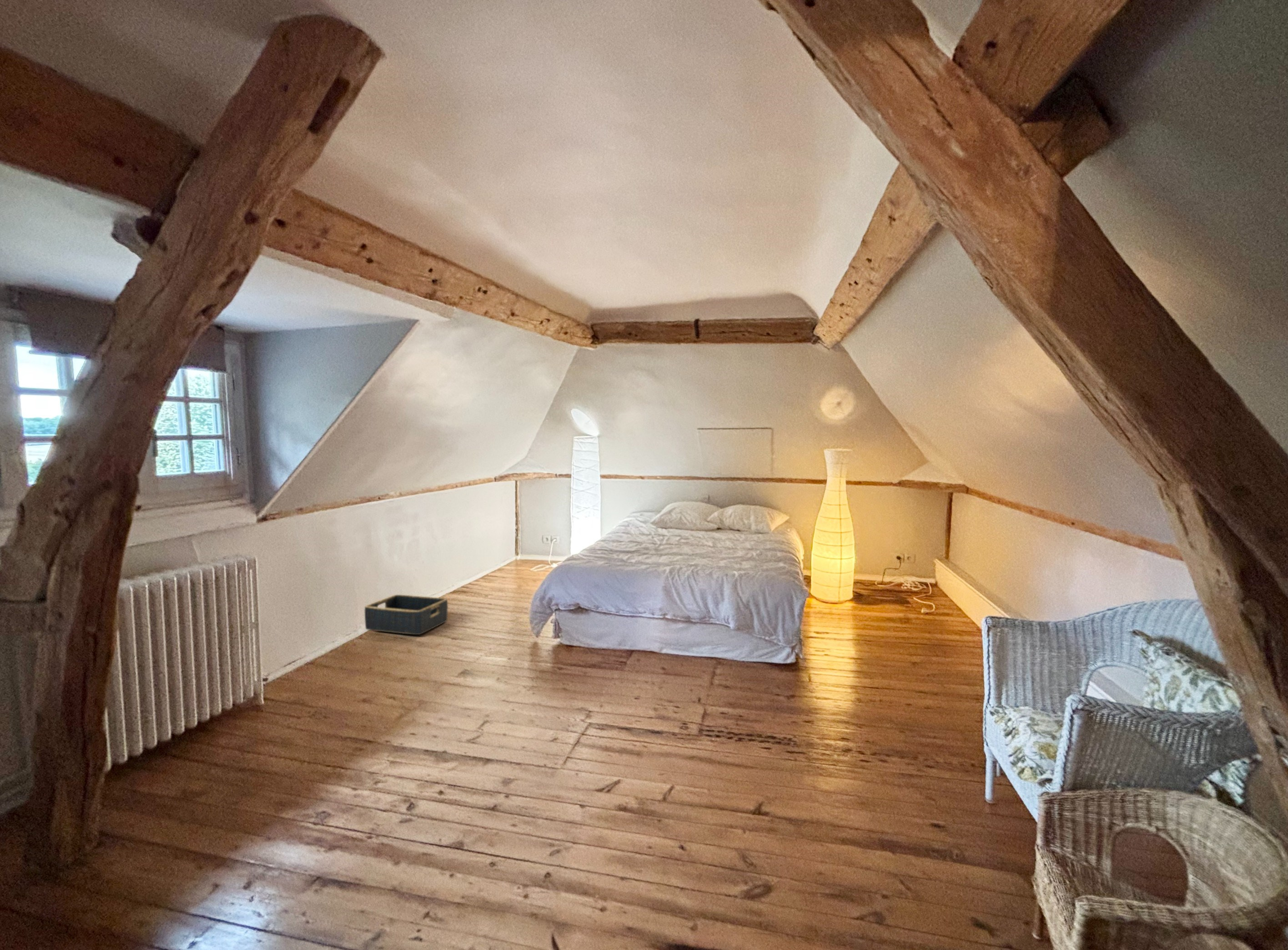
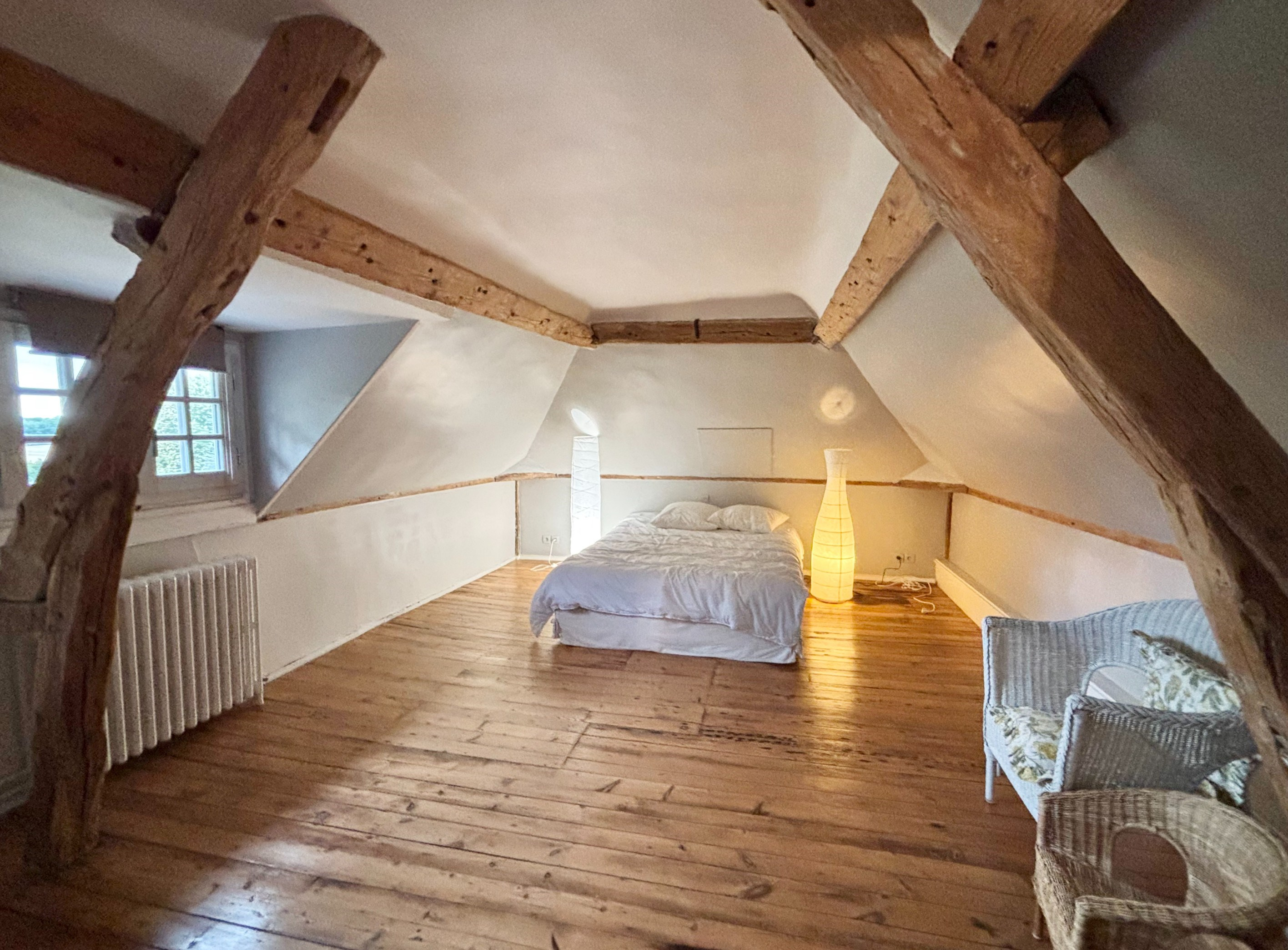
- basket [364,594,448,635]
